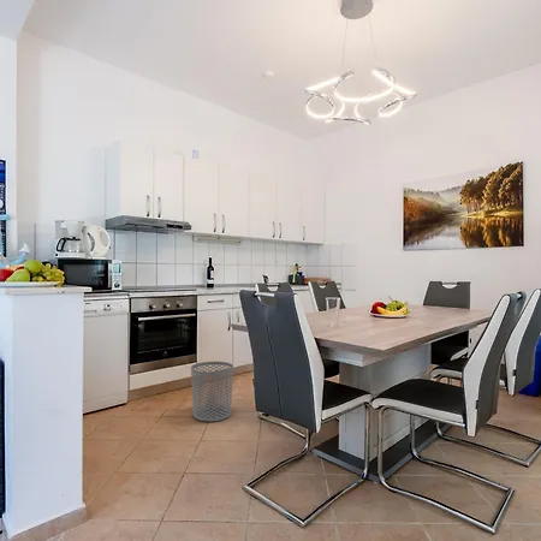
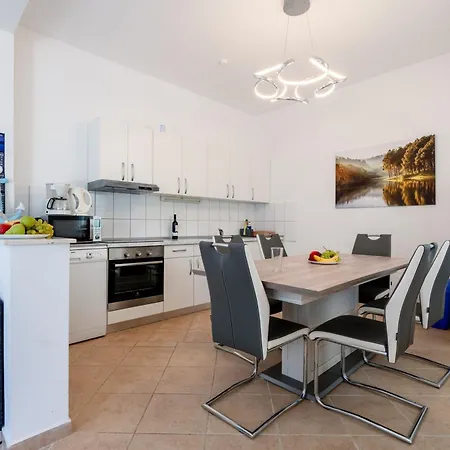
- waste bin [190,361,234,423]
